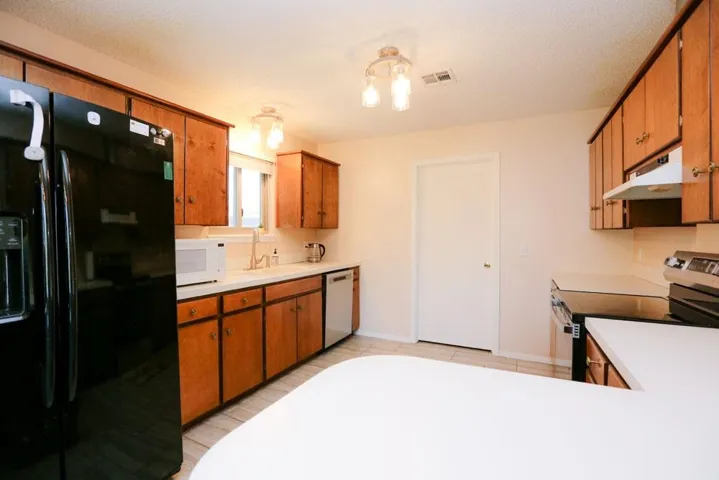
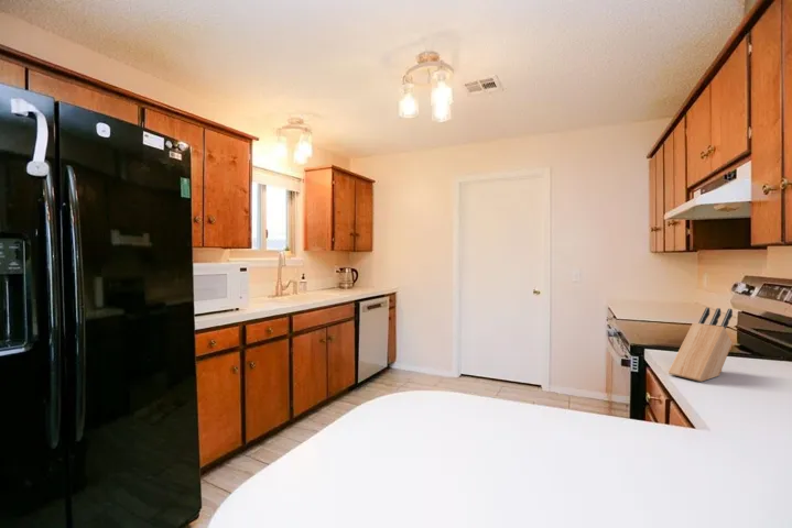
+ knife block [668,307,734,383]
